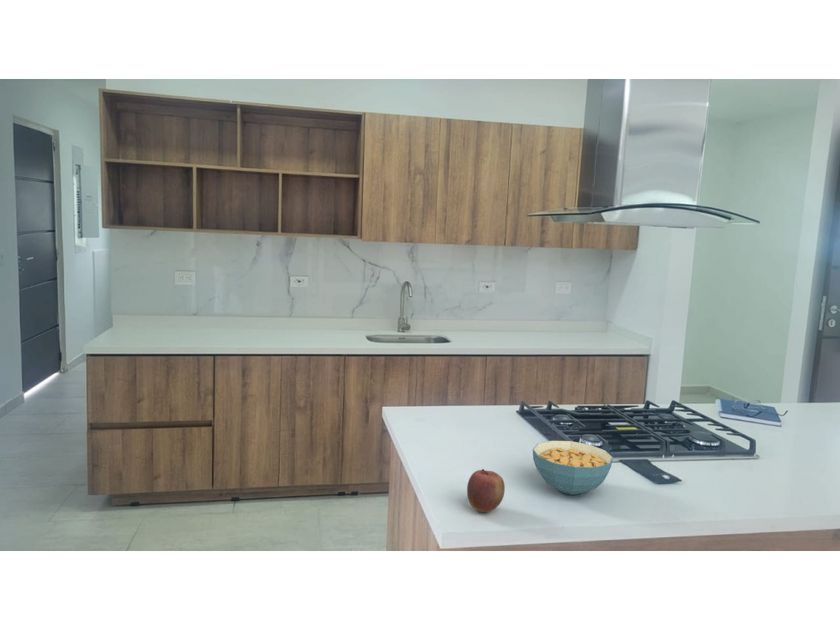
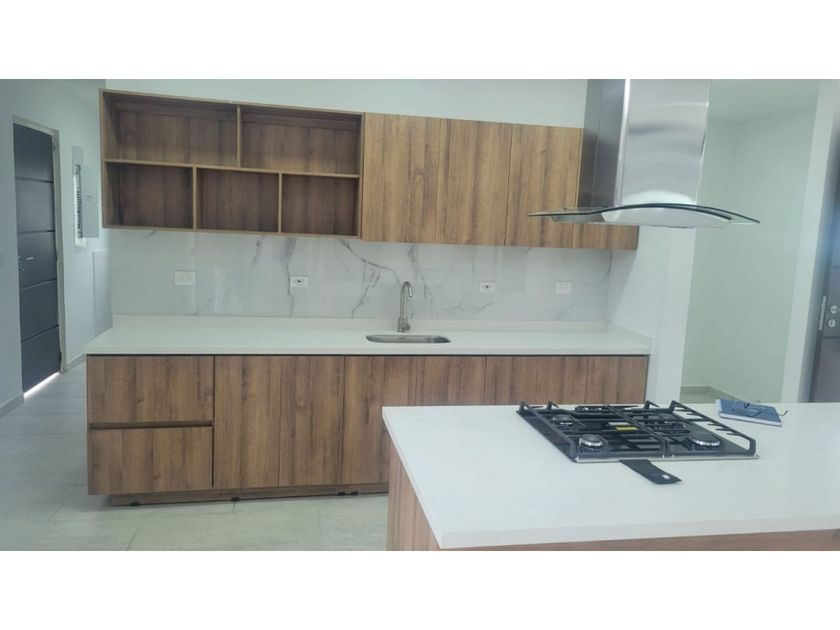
- apple [466,468,506,513]
- cereal bowl [532,440,614,496]
